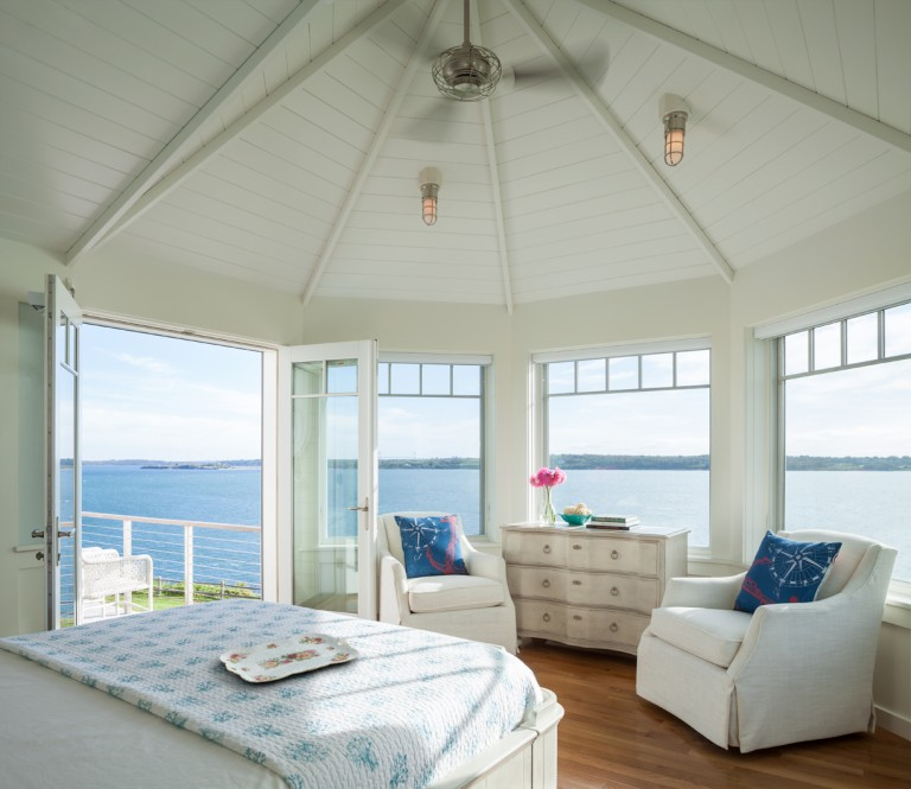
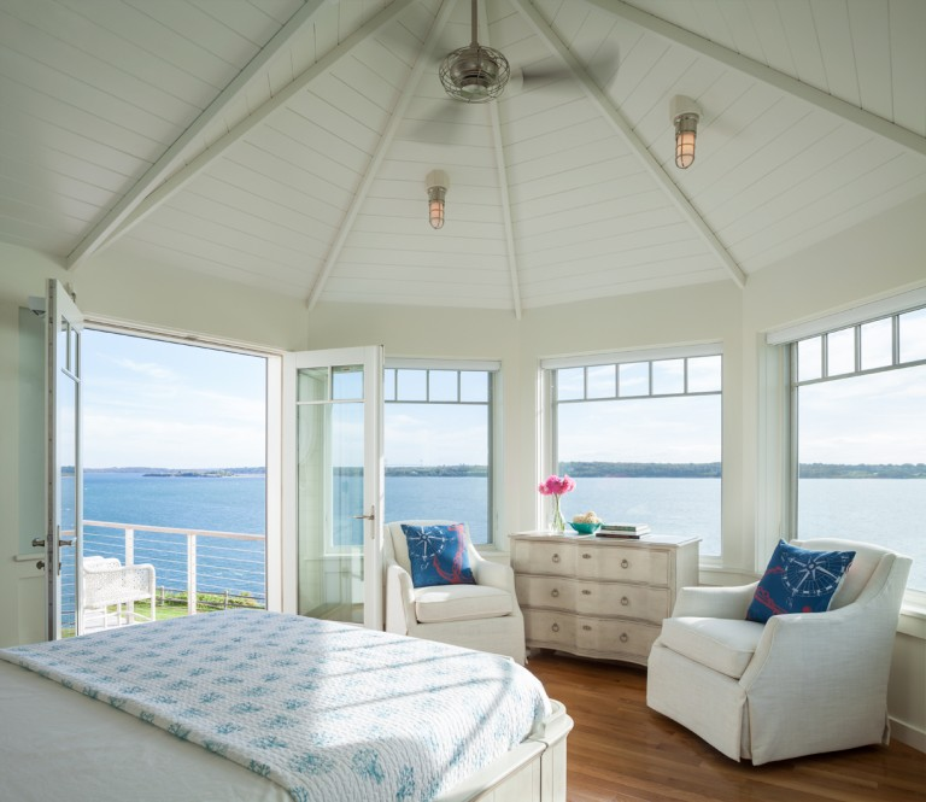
- serving tray [218,632,361,683]
